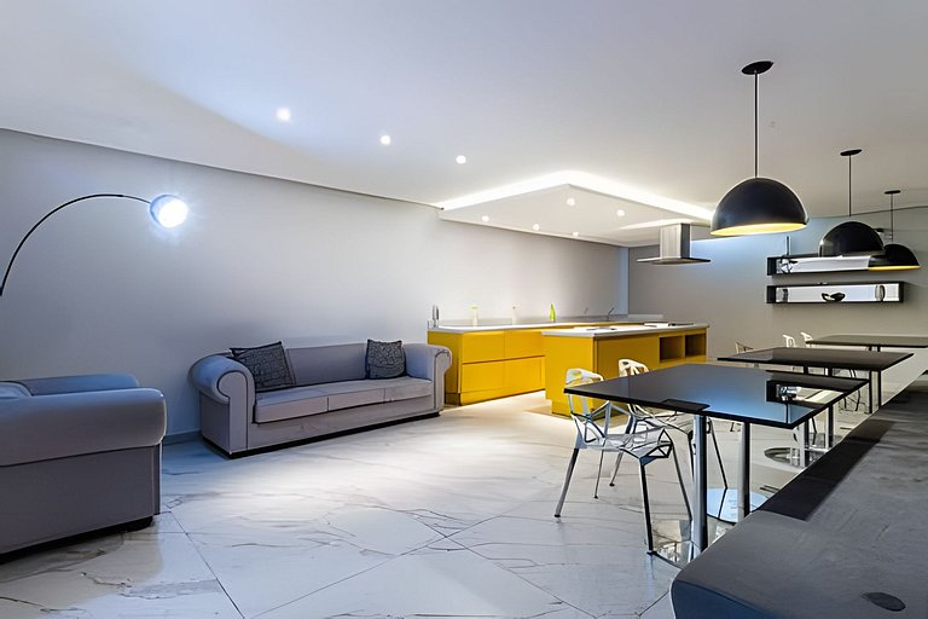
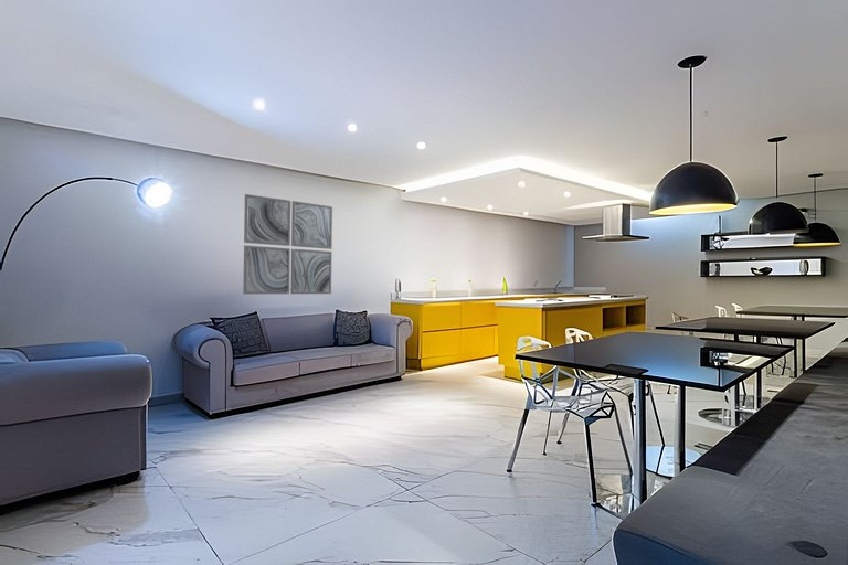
+ wall art [242,193,333,295]
